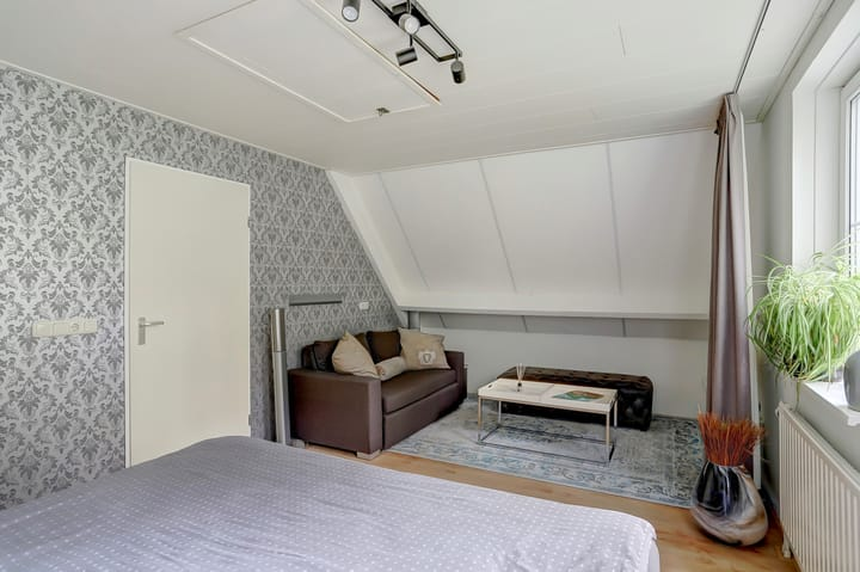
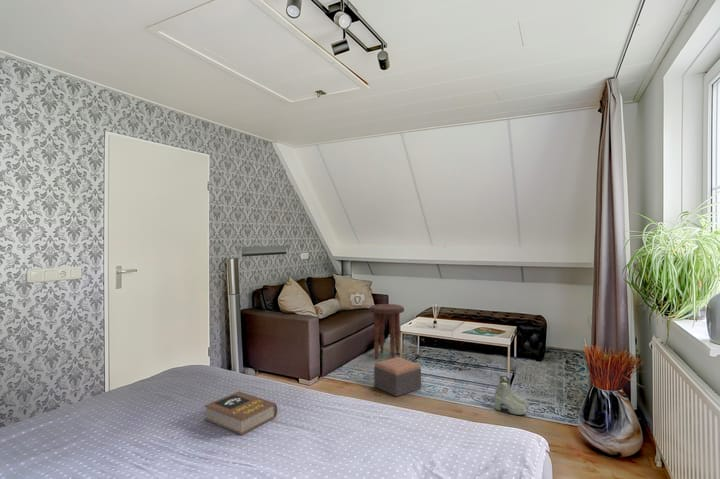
+ book [203,390,279,436]
+ boots [493,375,528,416]
+ footstool [373,356,422,398]
+ side table [368,303,405,360]
